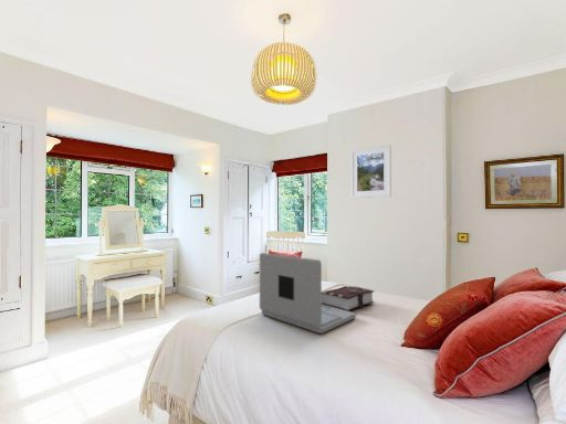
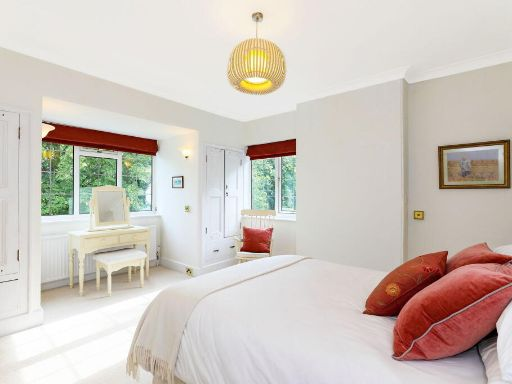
- book [322,285,376,311]
- laptop [259,252,357,335]
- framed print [350,144,392,199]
